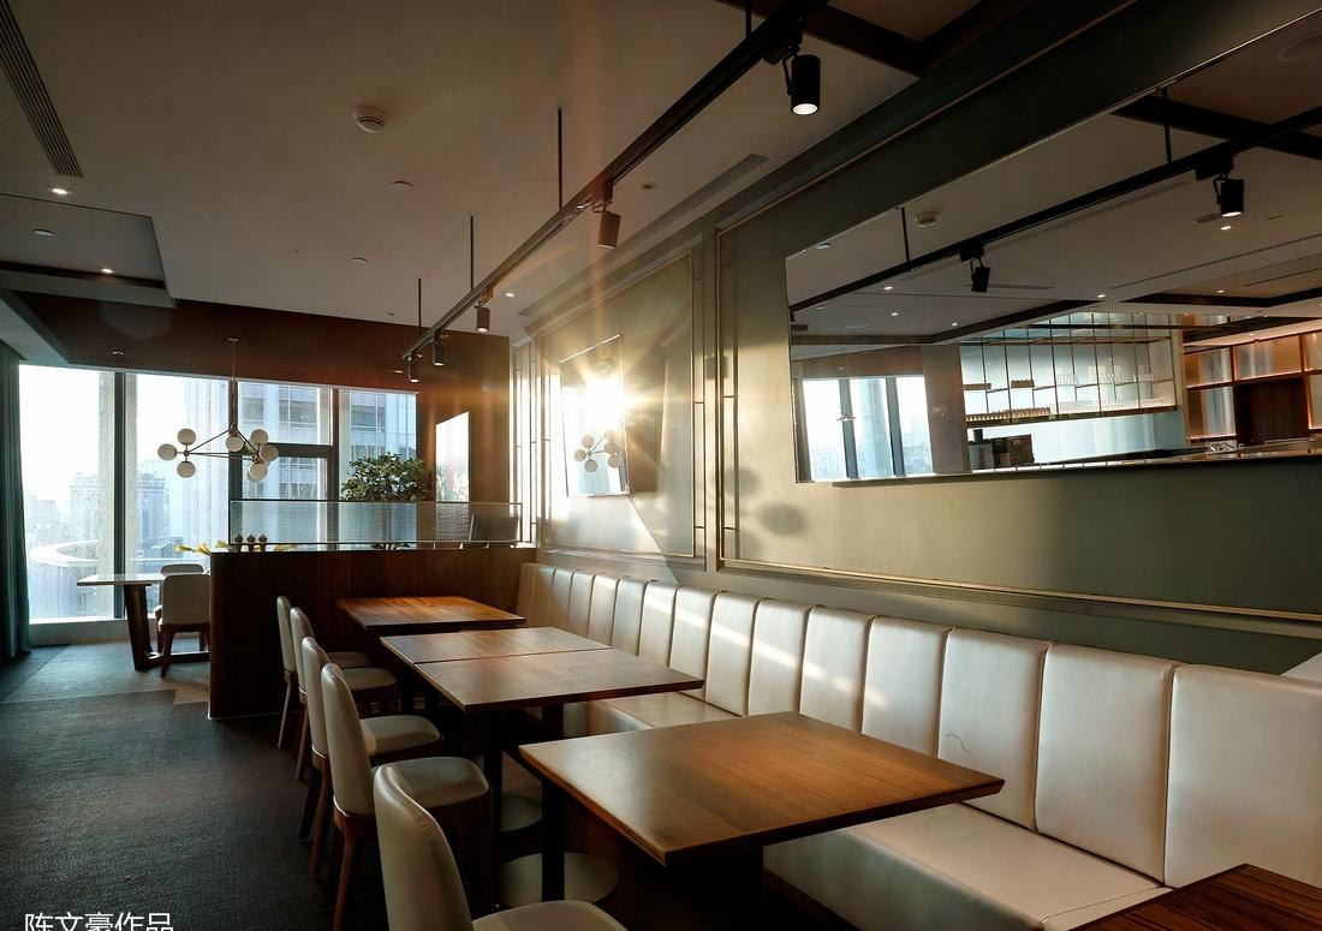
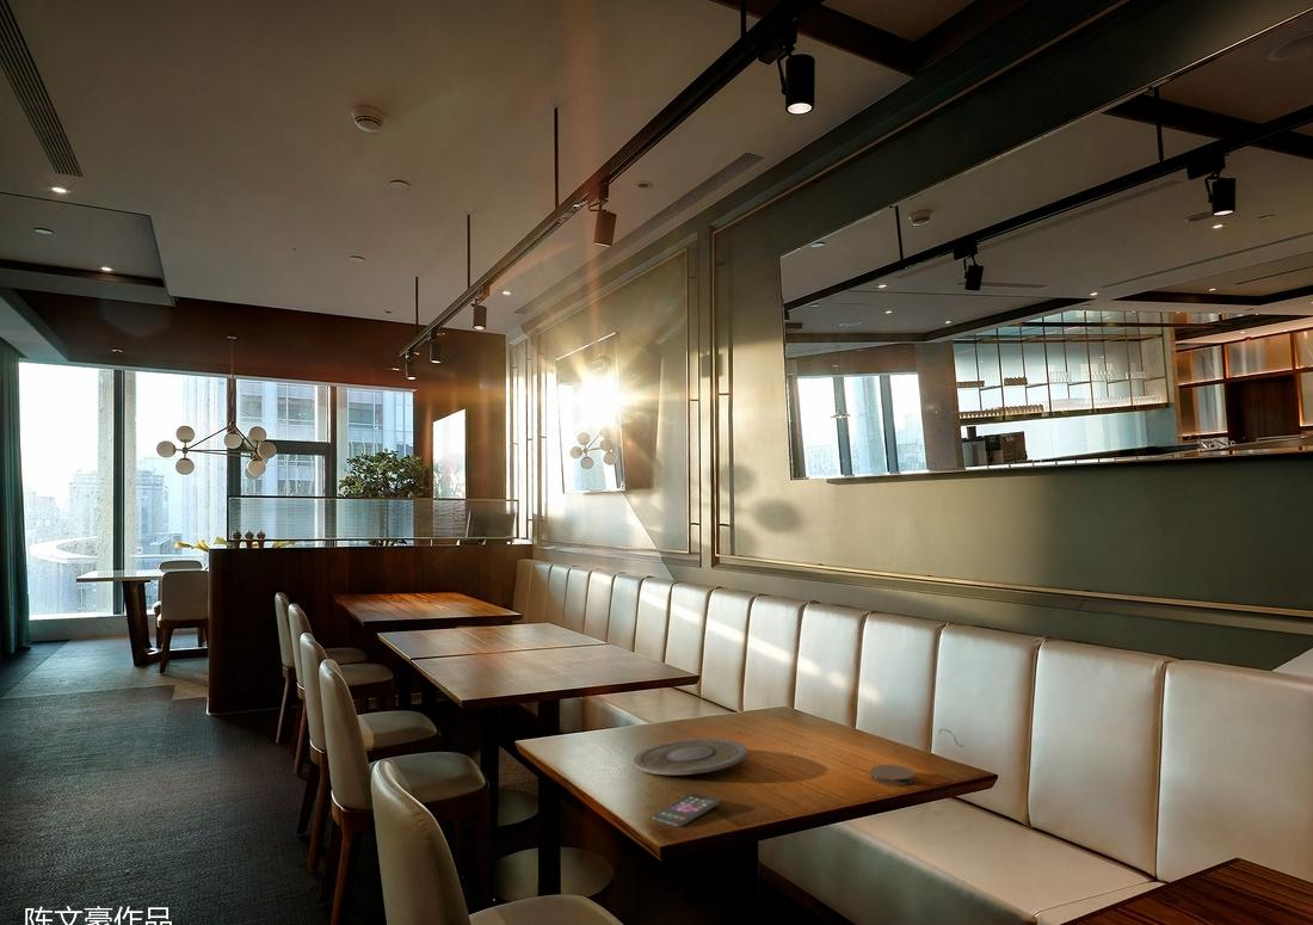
+ coaster [869,764,916,787]
+ smartphone [652,793,721,828]
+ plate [633,738,748,776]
